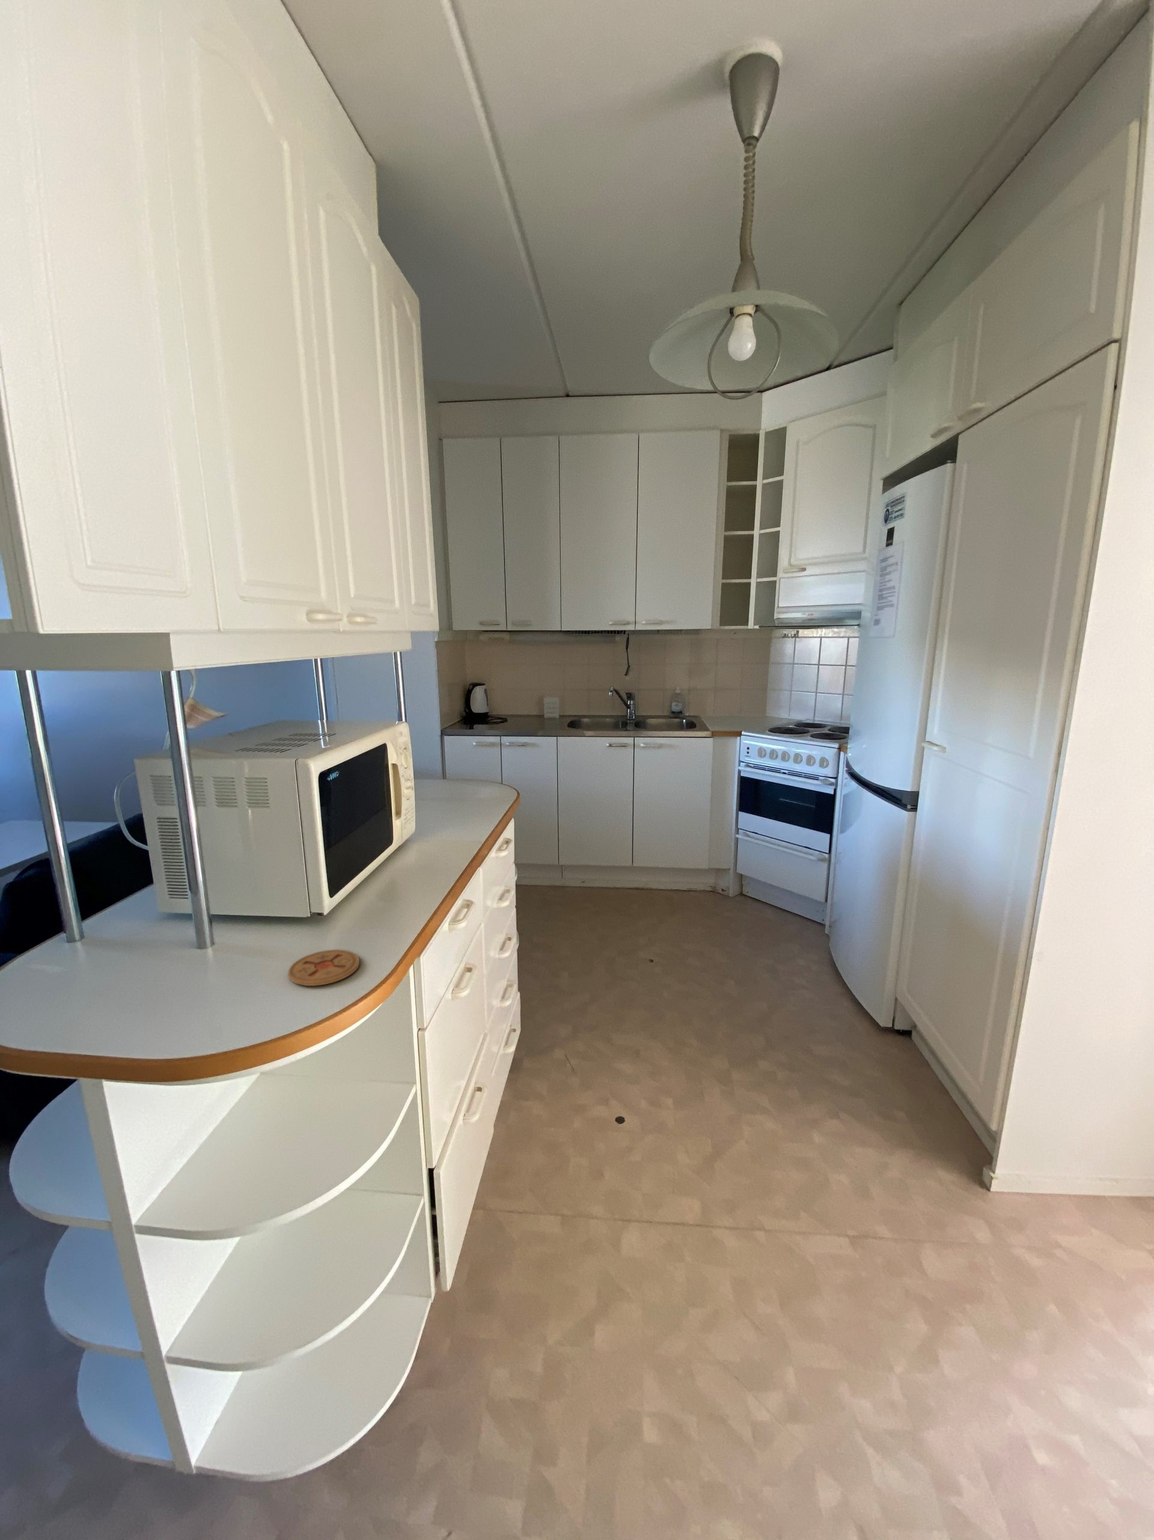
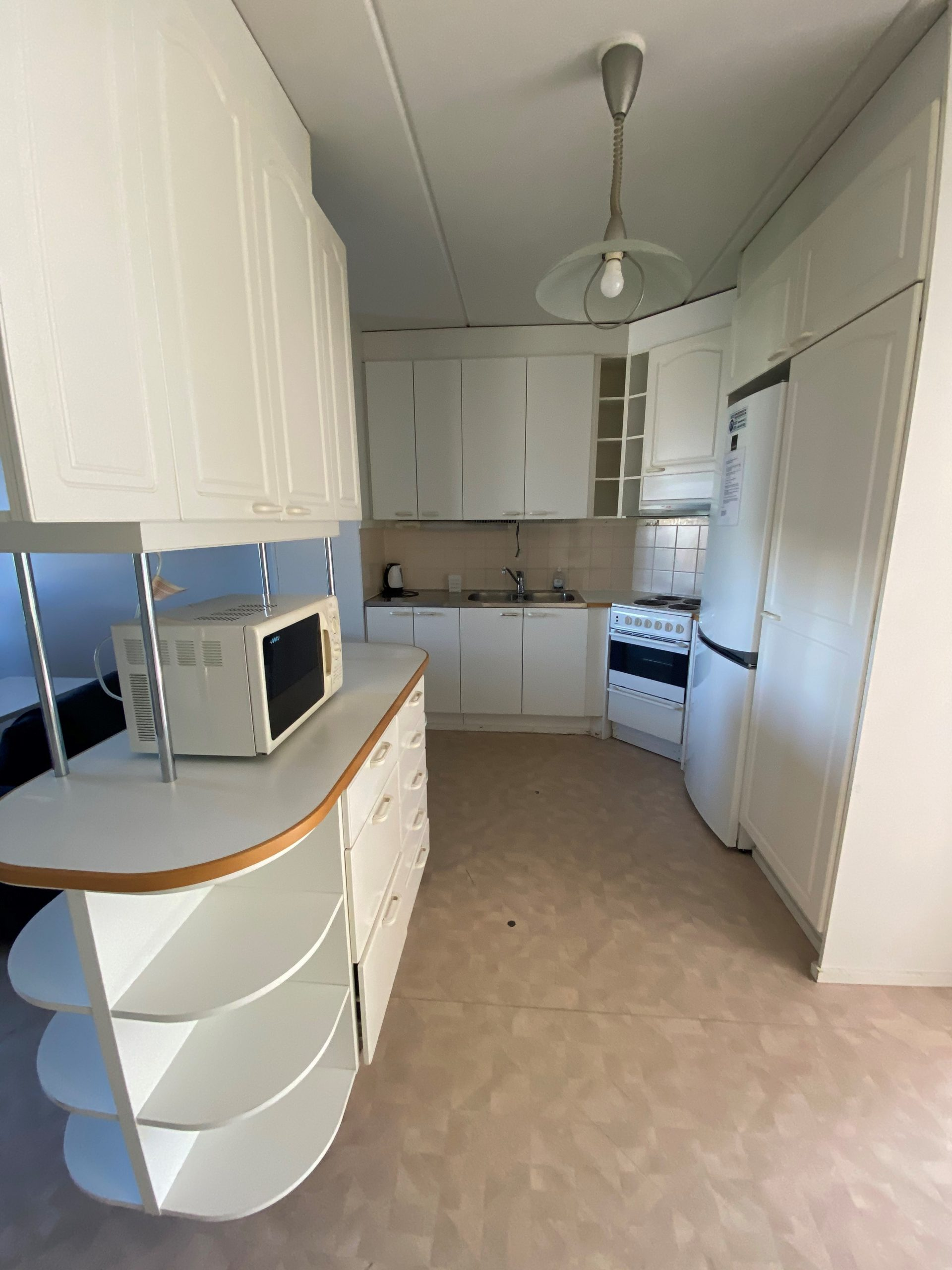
- coaster [287,949,360,987]
